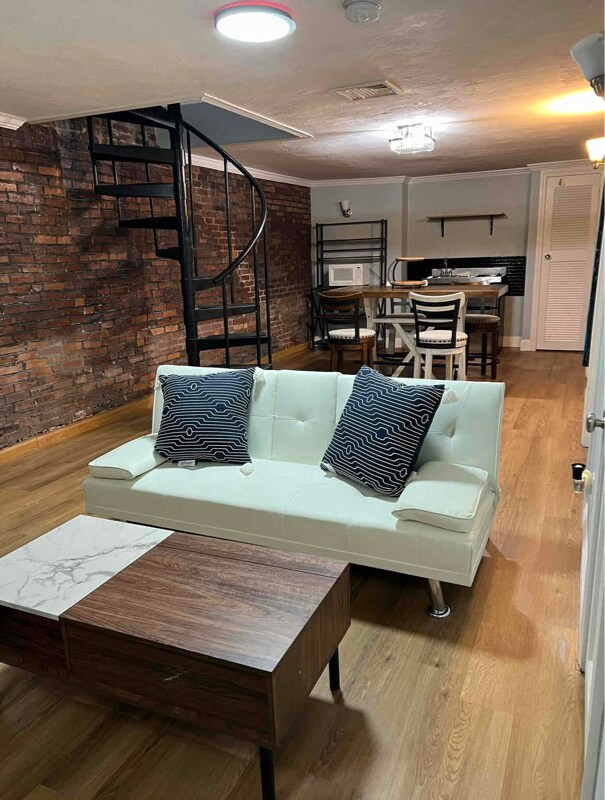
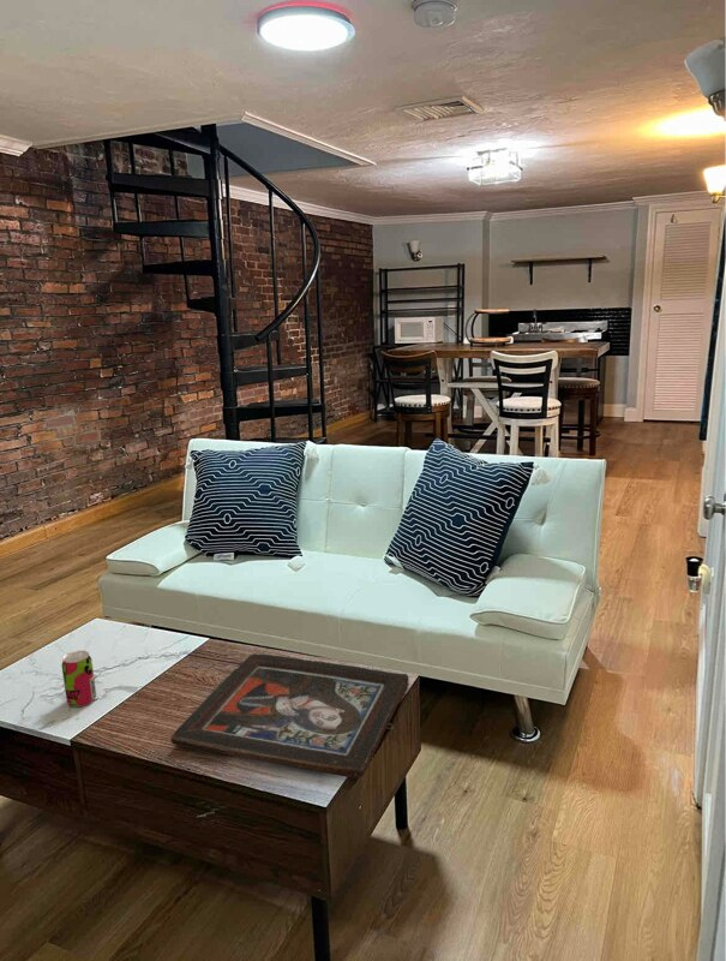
+ beverage can [61,650,97,708]
+ religious icon [169,652,410,780]
